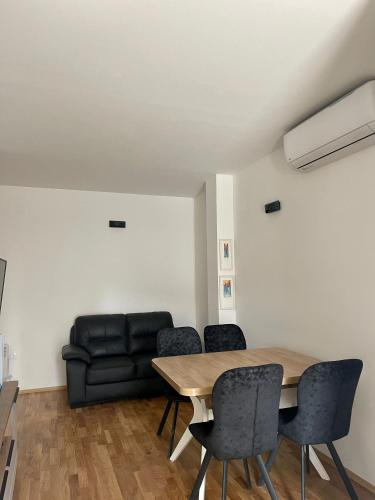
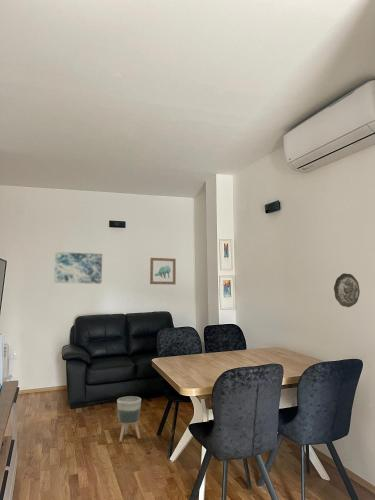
+ wall art [53,251,103,285]
+ wall art [149,257,177,286]
+ decorative plate [333,272,361,308]
+ planter [116,395,142,443]
